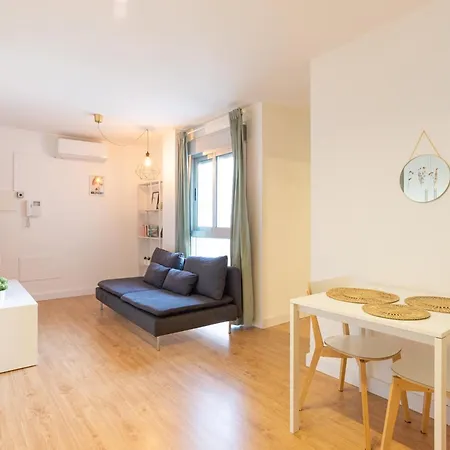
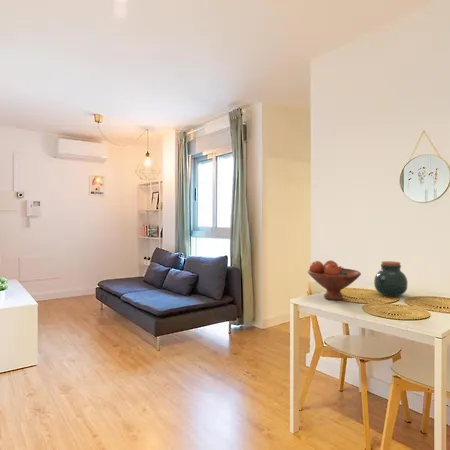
+ jar [373,260,409,297]
+ fruit bowl [307,259,362,301]
